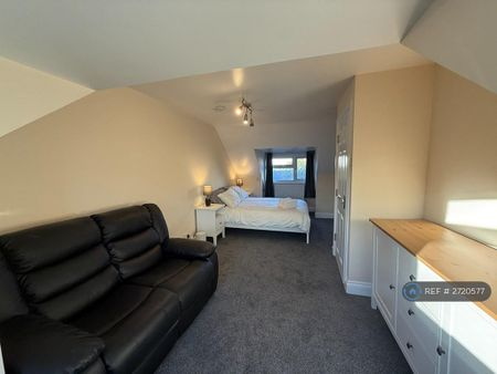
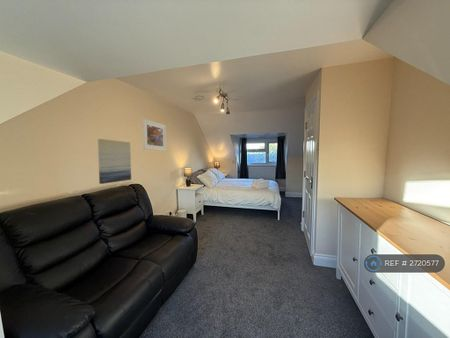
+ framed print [142,118,167,152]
+ wall art [97,138,132,185]
